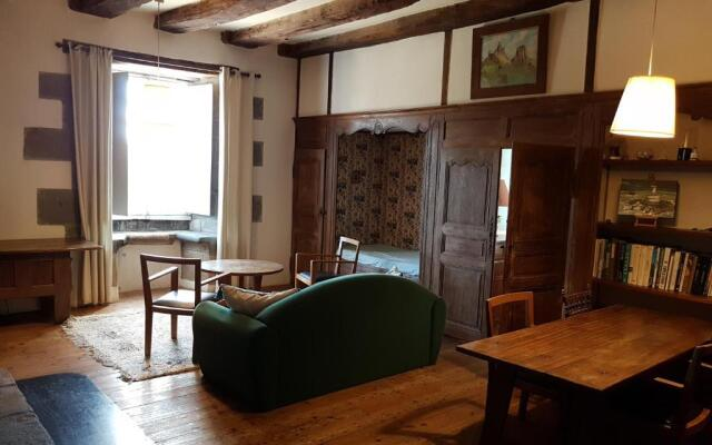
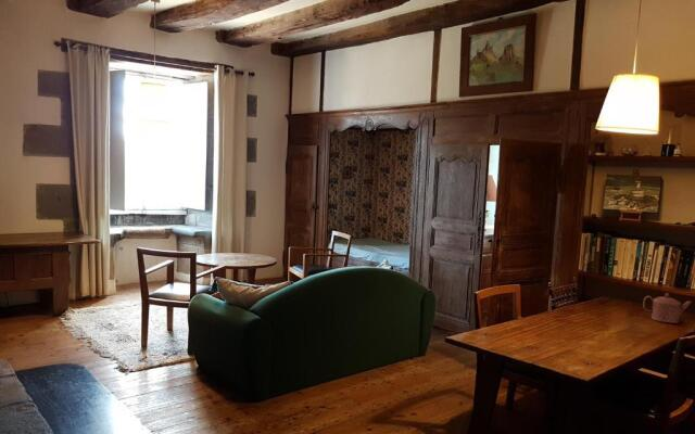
+ teapot [642,292,693,324]
